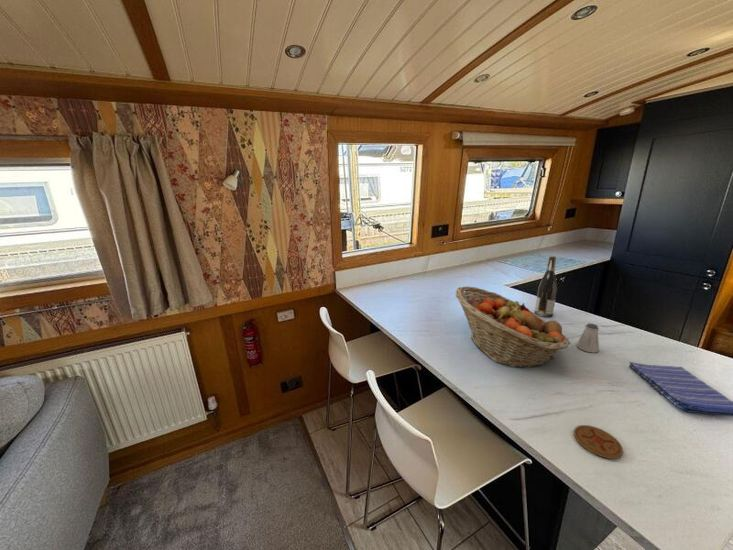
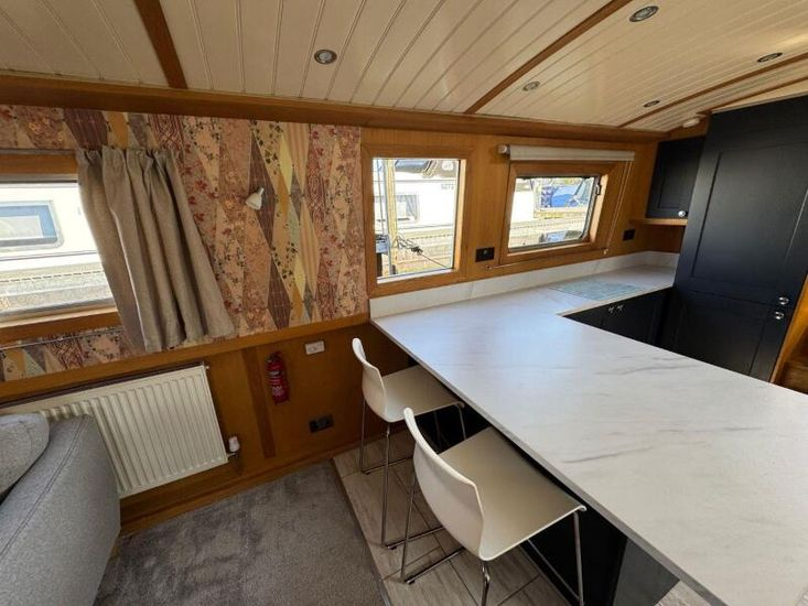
- dish towel [628,361,733,417]
- fruit basket [455,286,571,369]
- coaster [573,424,624,460]
- saltshaker [576,322,600,354]
- wine bottle [534,255,558,318]
